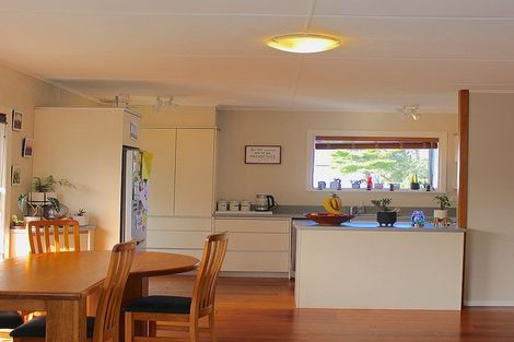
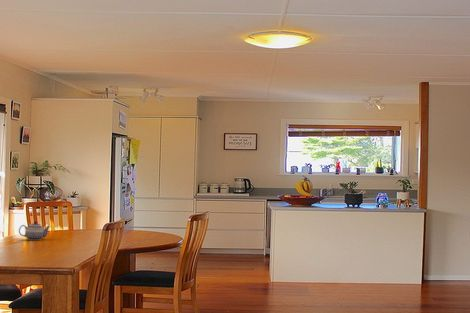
+ teapot [18,220,52,241]
